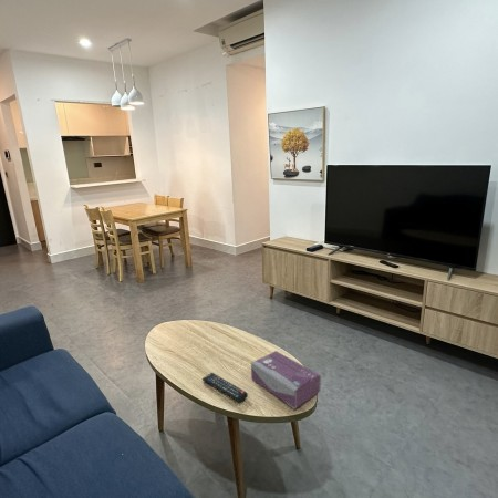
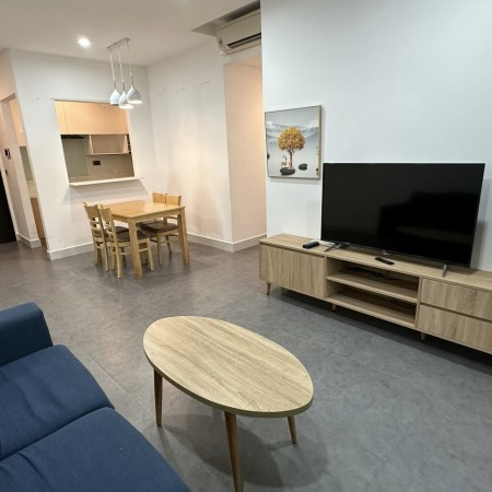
- remote control [201,372,249,404]
- tissue box [250,350,322,411]
